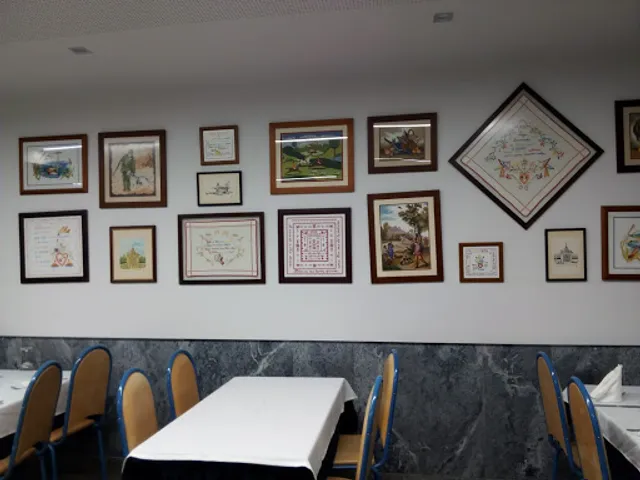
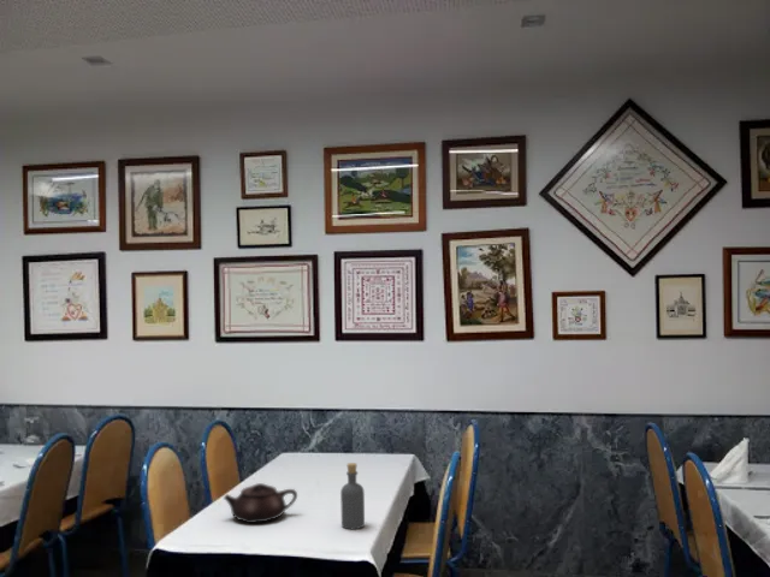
+ bottle [339,462,366,530]
+ teapot [223,482,298,524]
